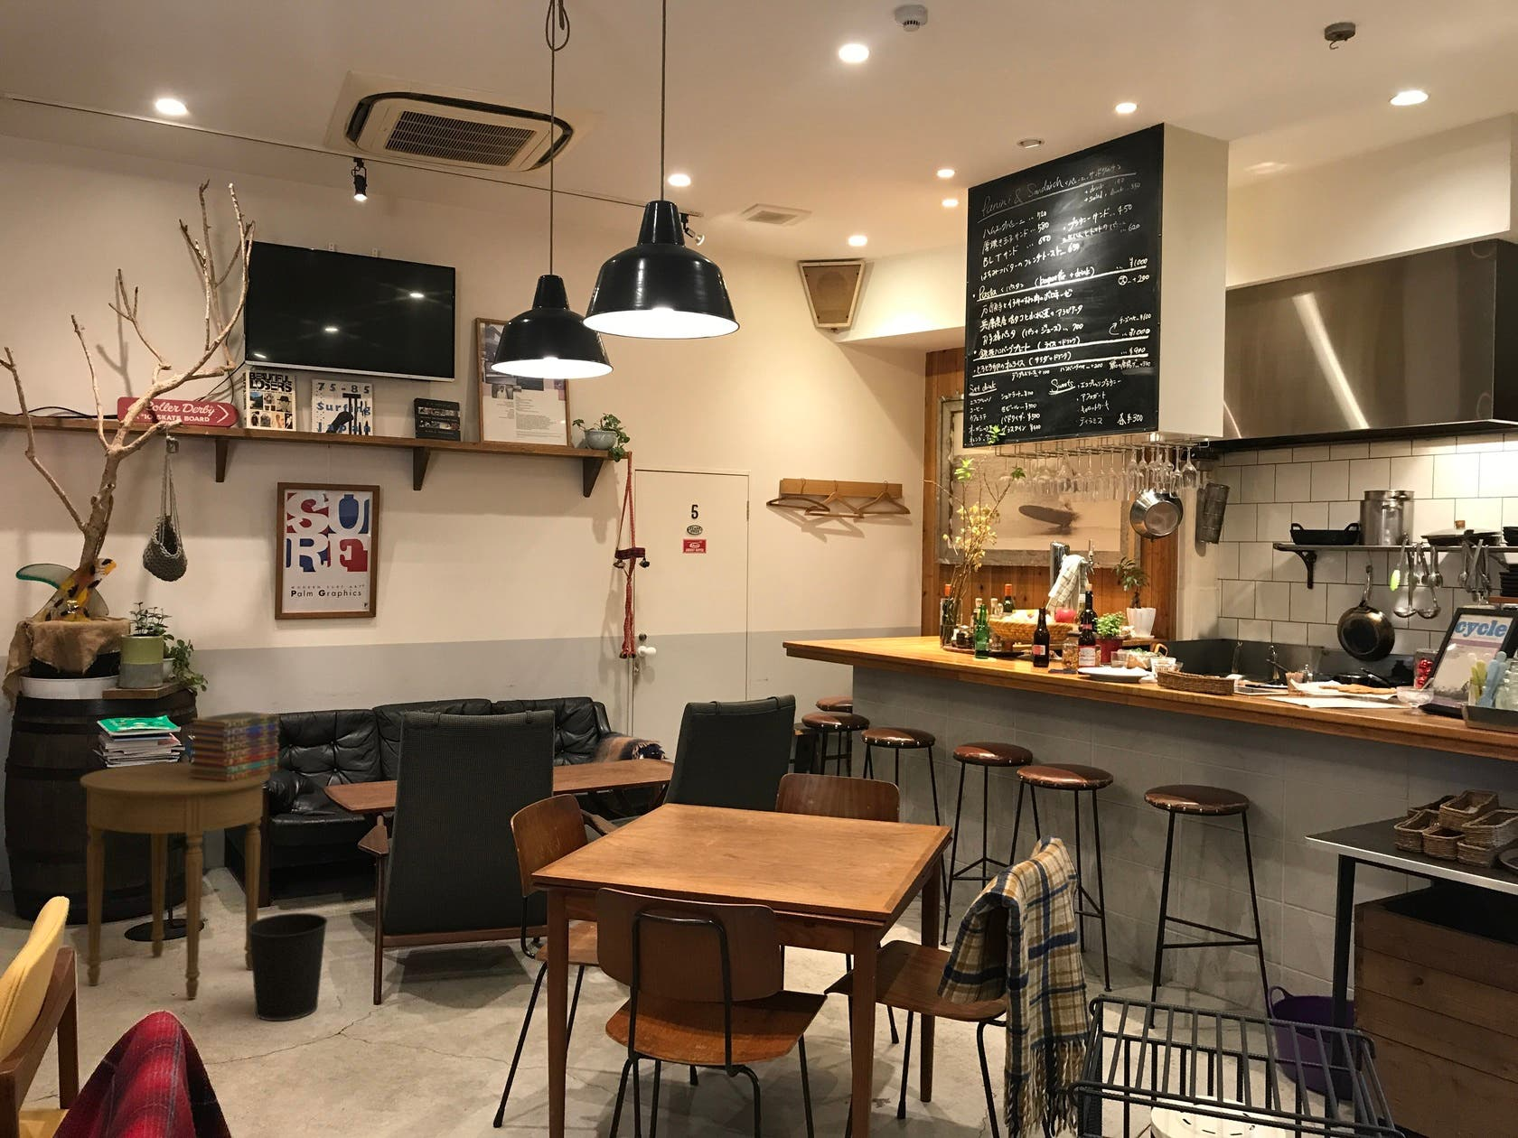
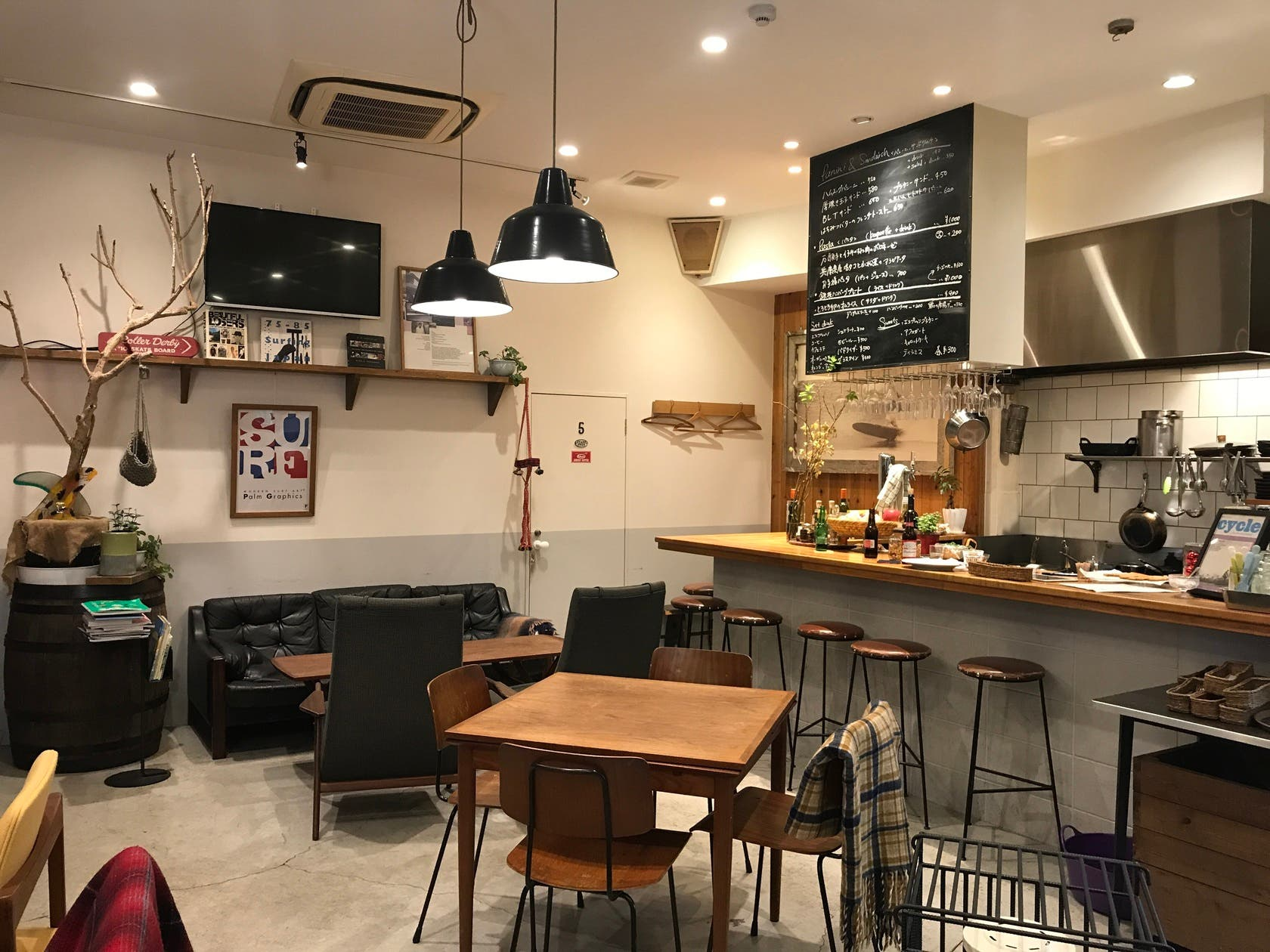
- side table [80,761,271,999]
- book stack [188,711,280,782]
- wastebasket [247,912,329,1022]
